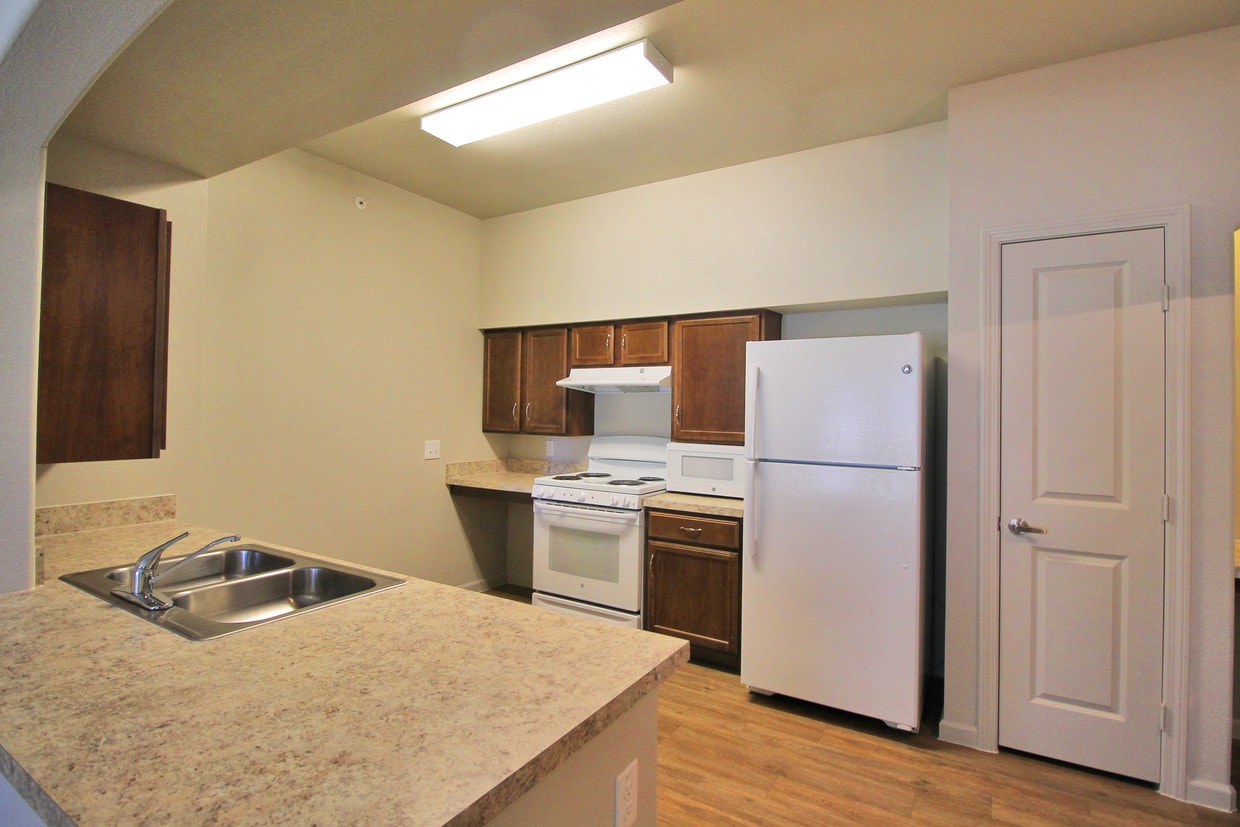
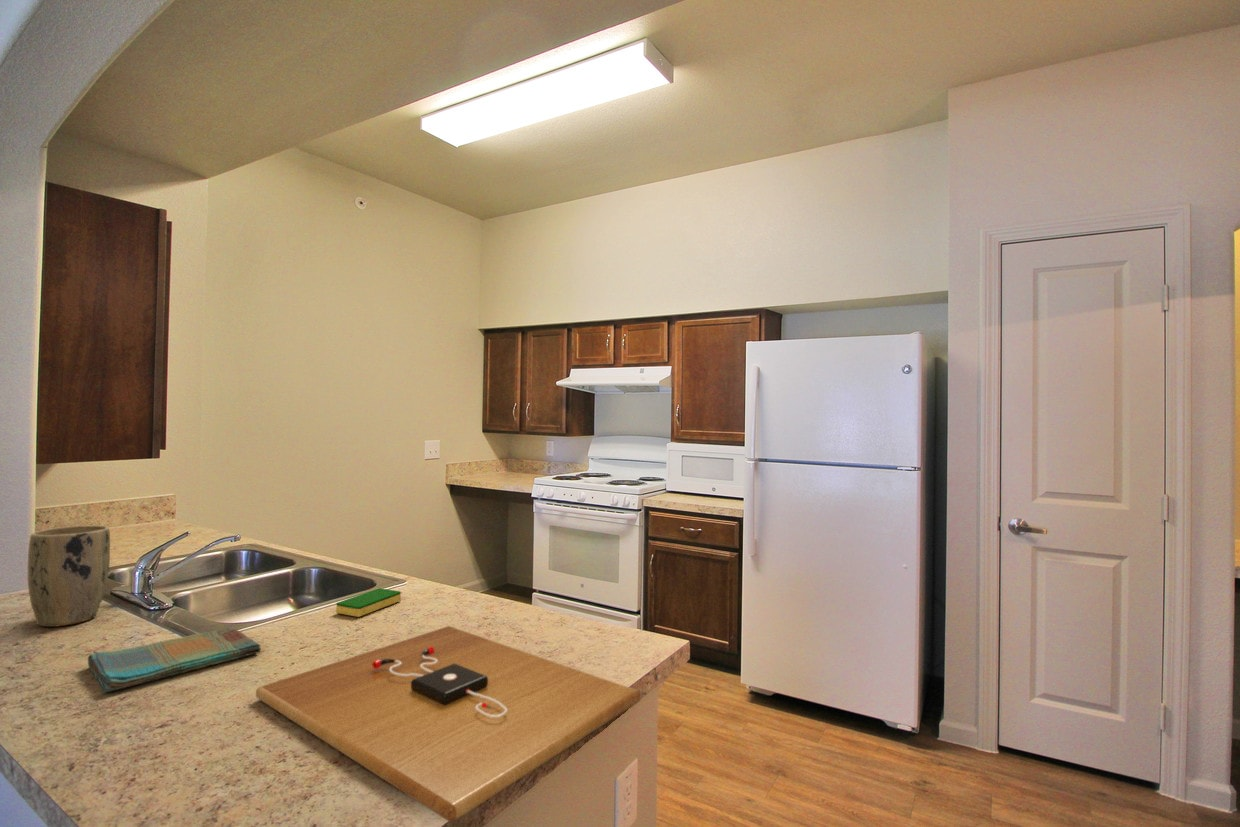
+ dish towel [87,625,262,693]
+ dish sponge [335,587,402,618]
+ cutting board [255,625,642,823]
+ plant pot [27,524,111,628]
